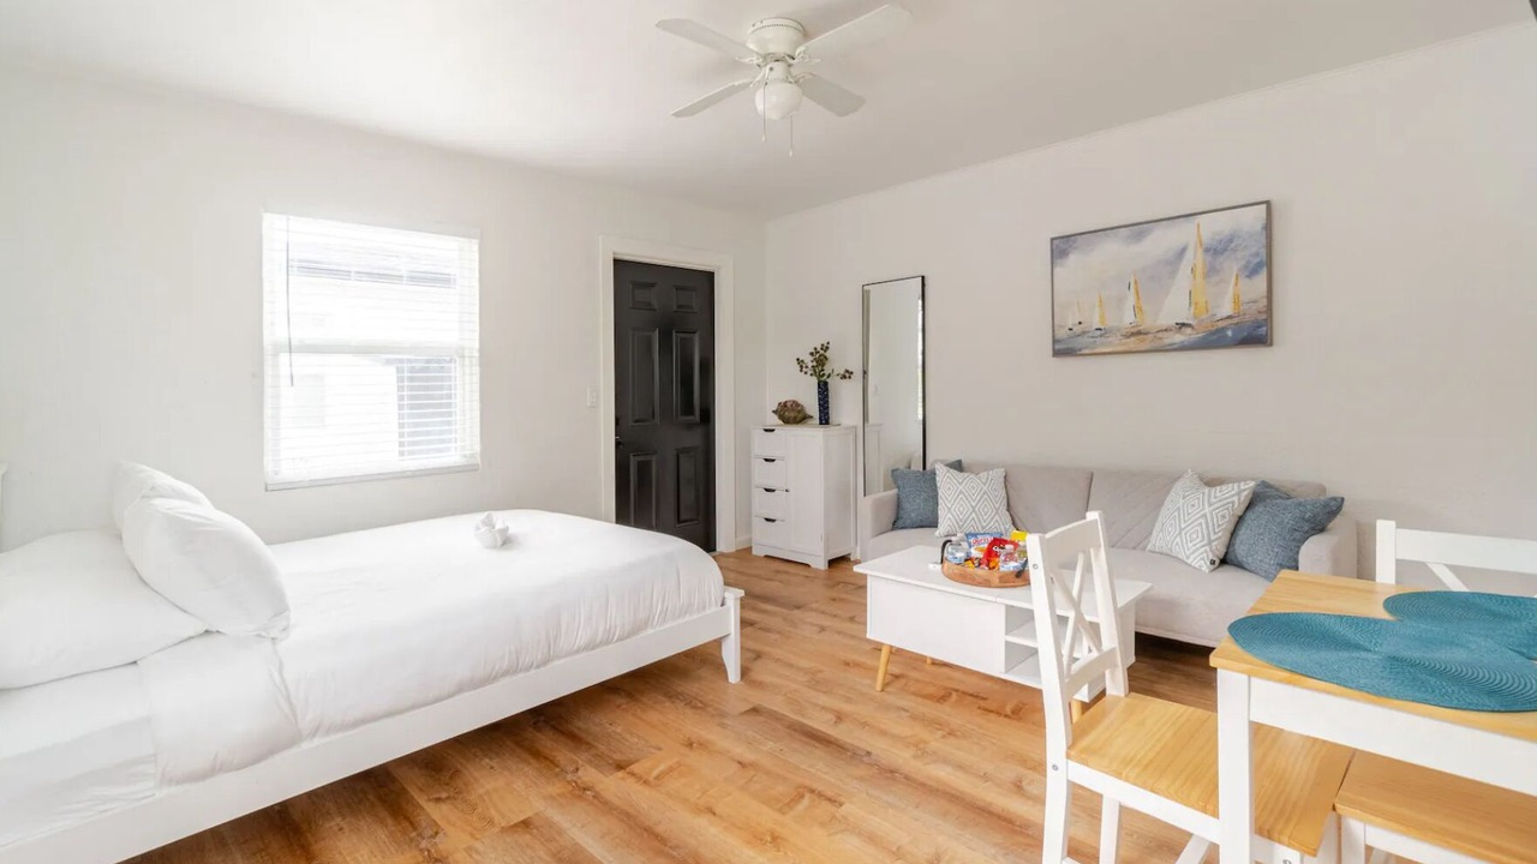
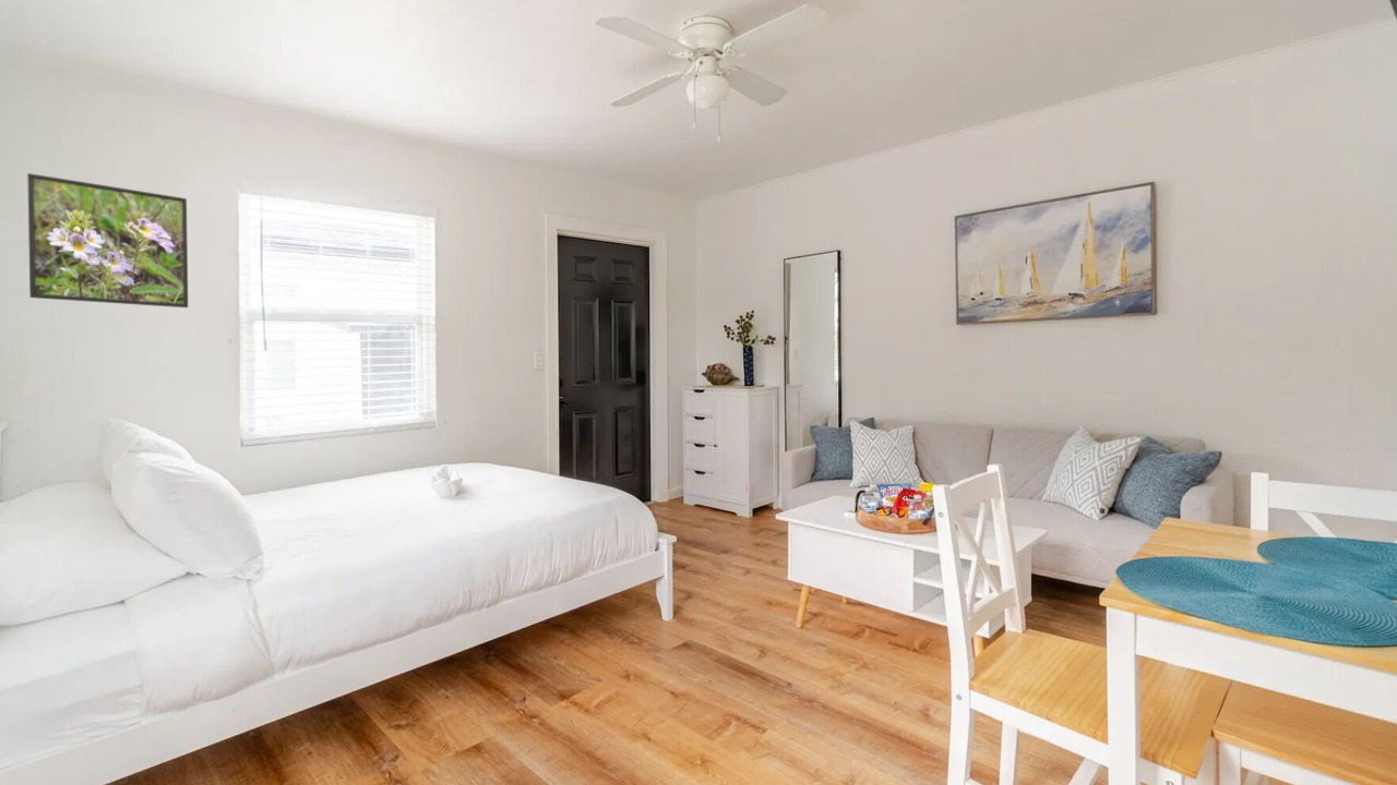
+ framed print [26,172,189,309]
